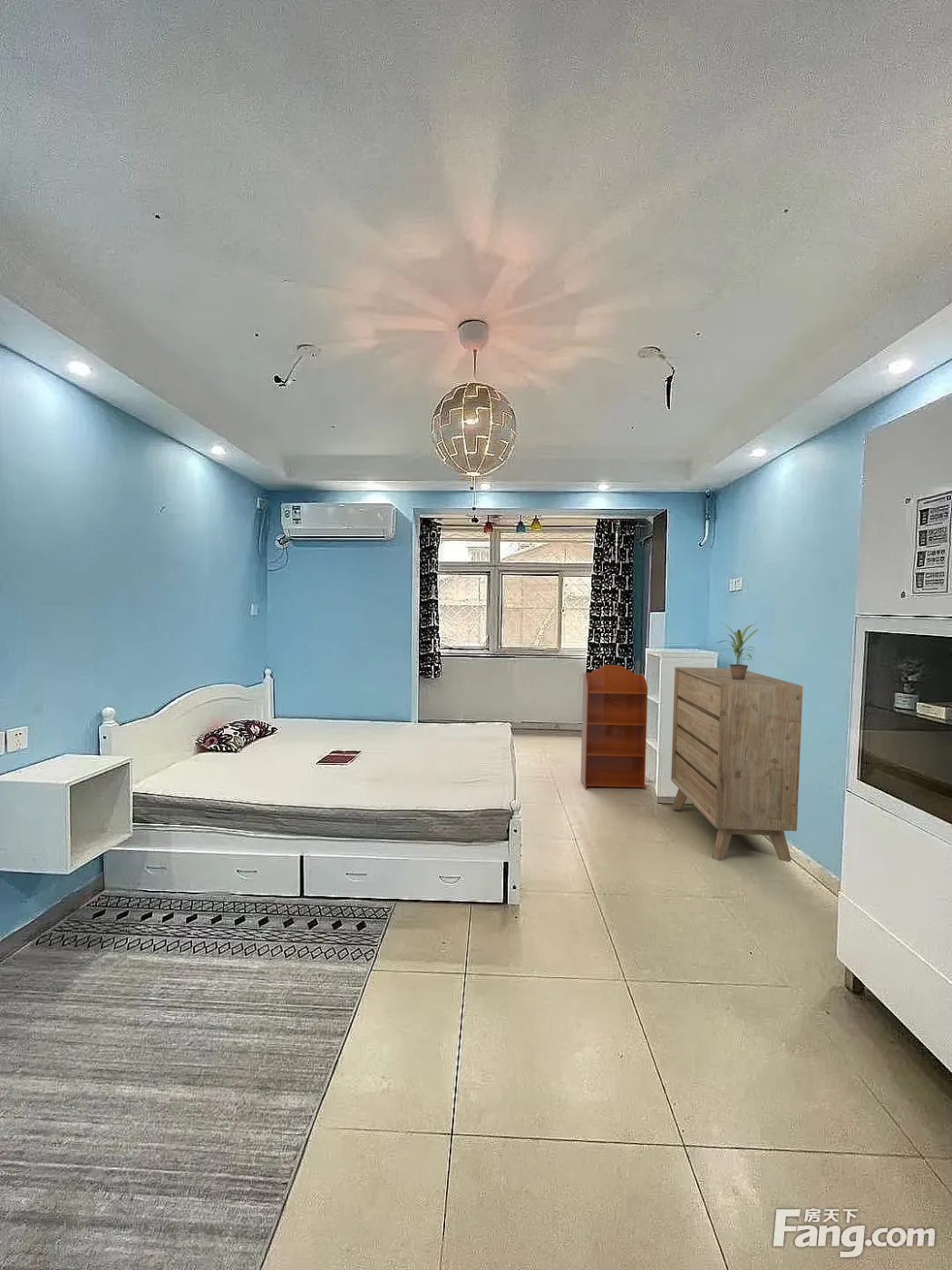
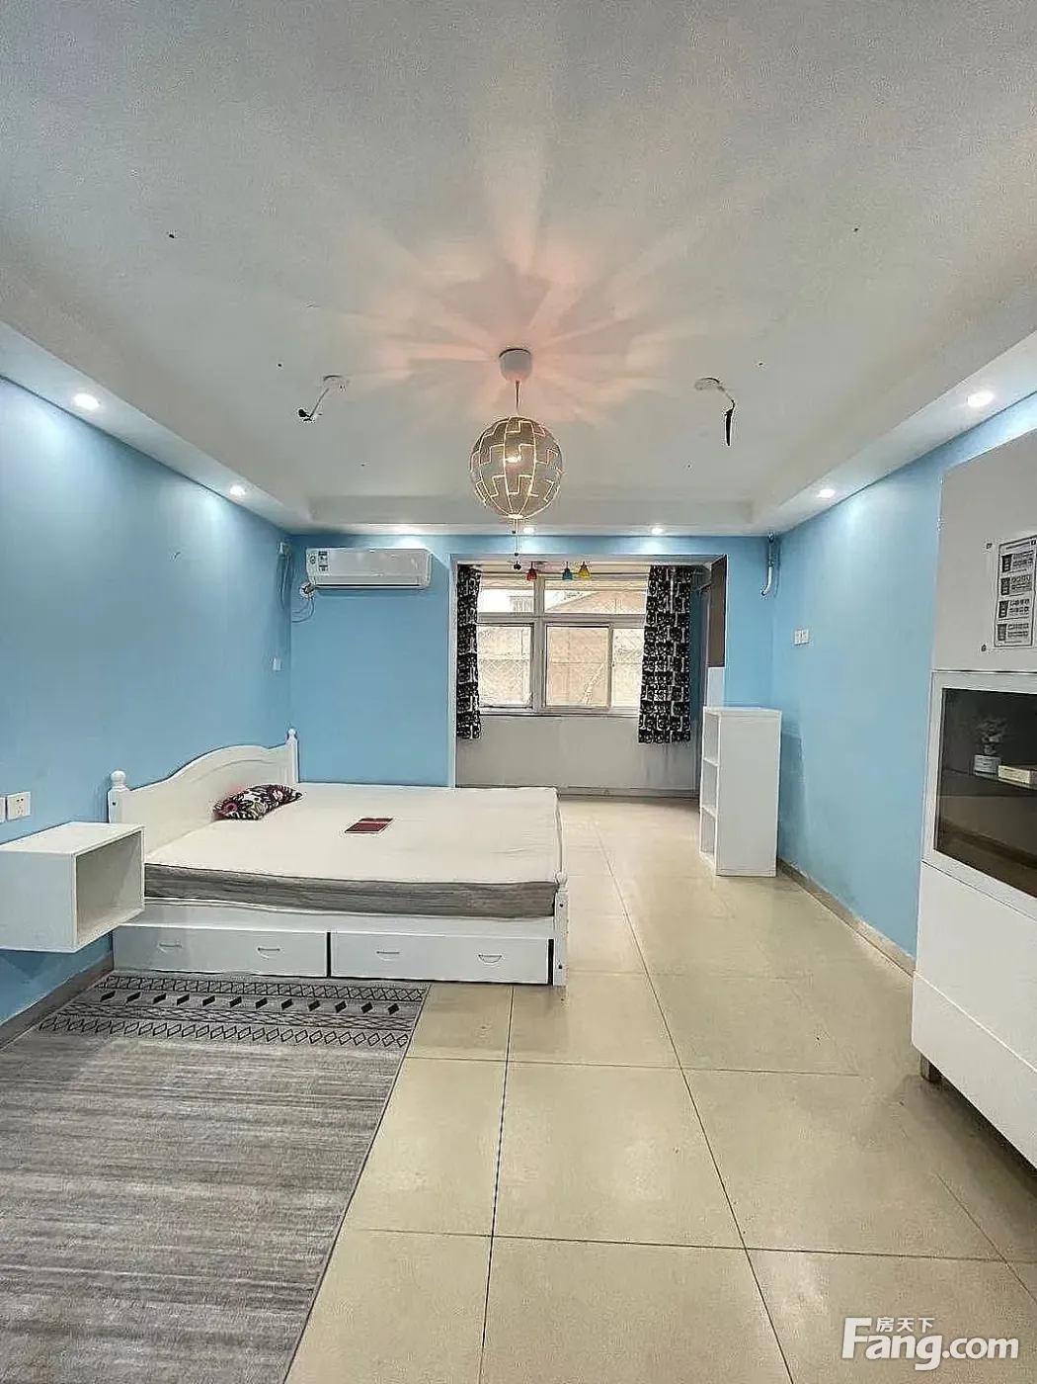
- bookcase [579,664,648,791]
- potted plant [714,621,759,679]
- dresser [670,666,803,863]
